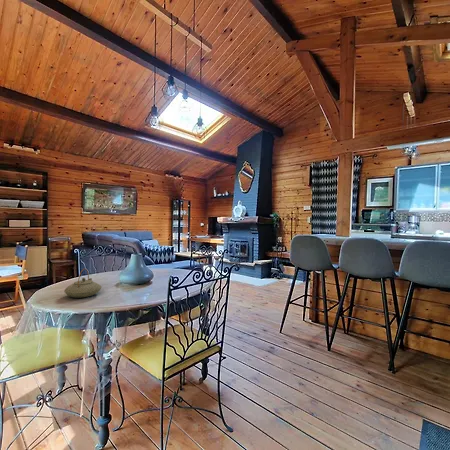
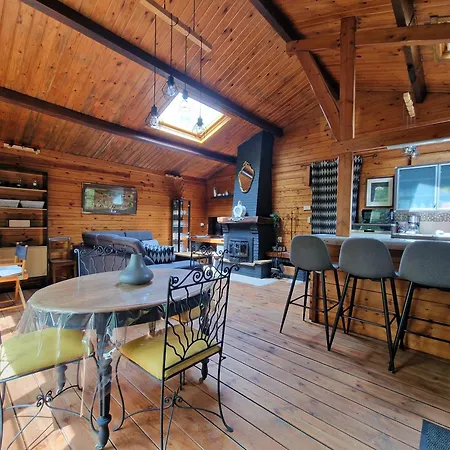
- teapot [63,268,103,299]
